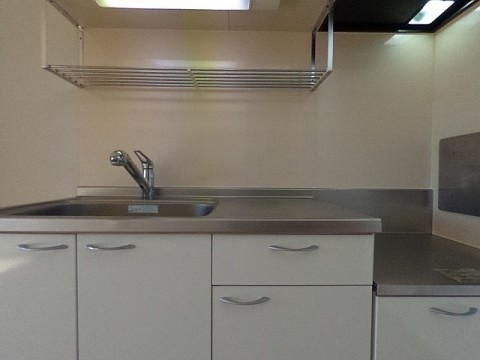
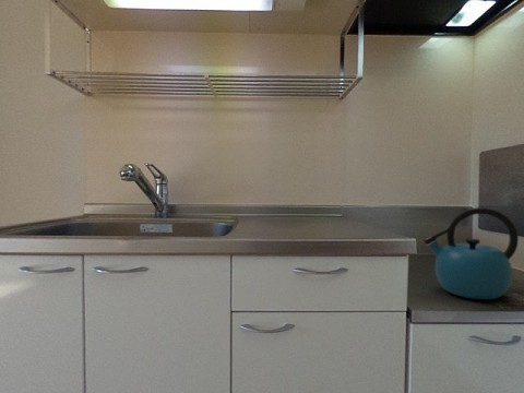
+ kettle [422,206,520,300]
